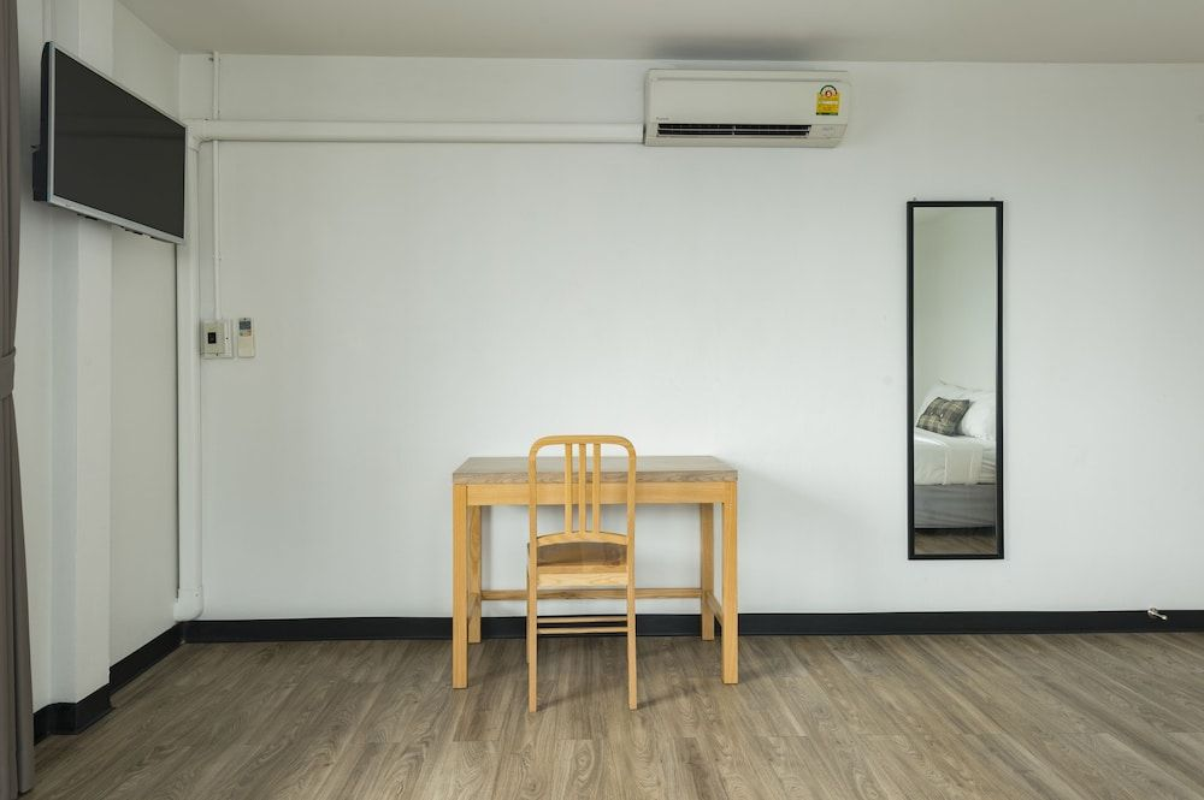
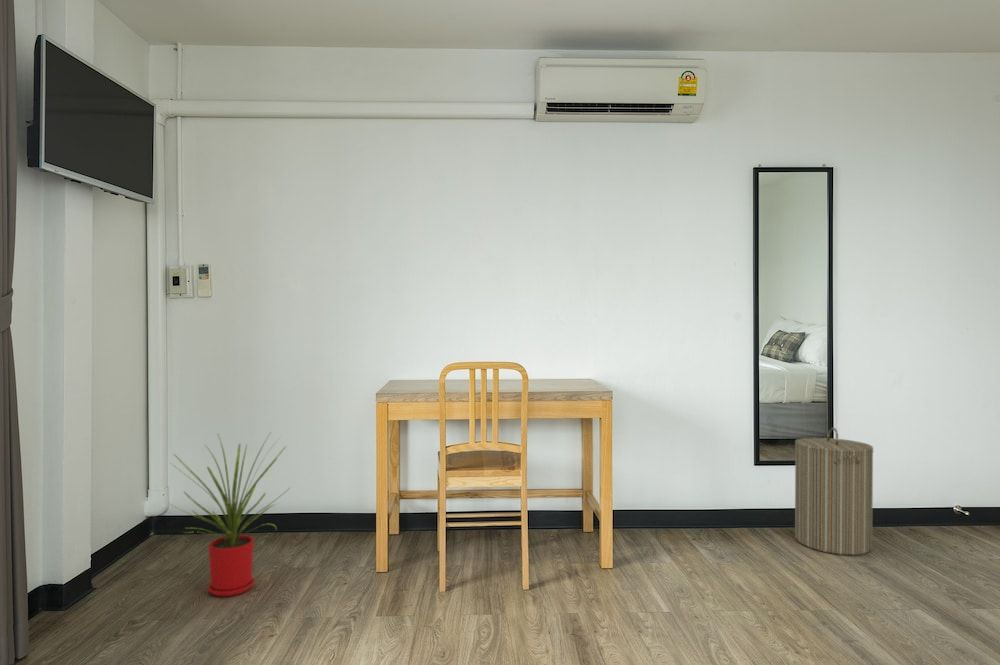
+ laundry hamper [794,427,874,556]
+ house plant [168,430,291,597]
